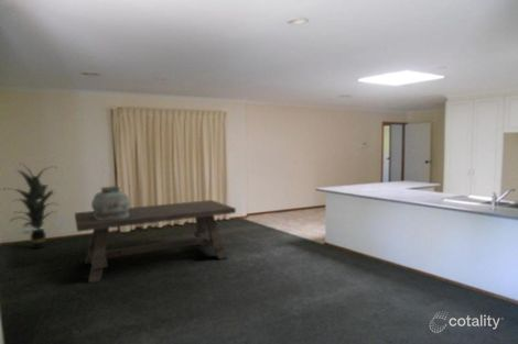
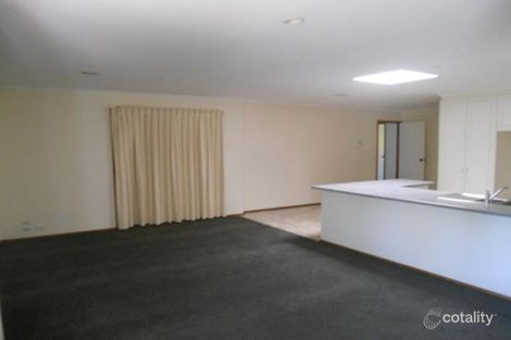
- dining table [74,199,237,284]
- vessel [90,186,131,220]
- indoor plant [0,163,61,249]
